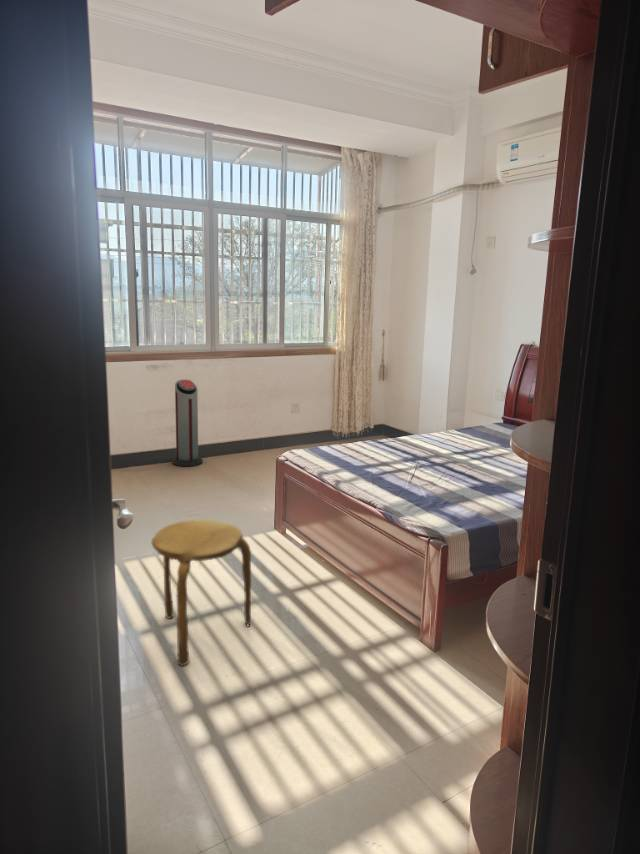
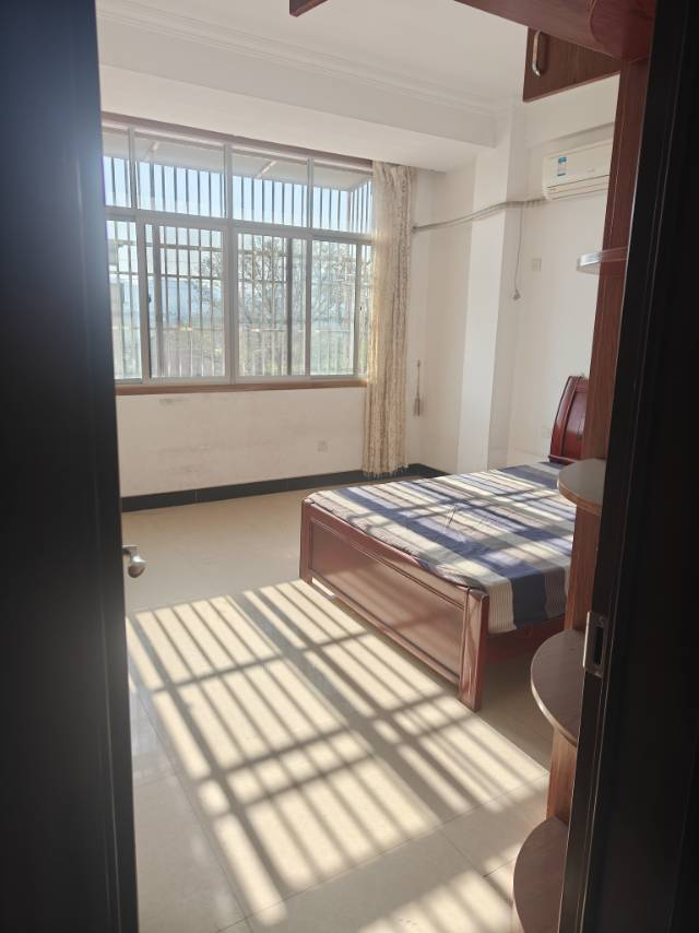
- stool [151,518,252,667]
- air purifier [171,378,204,467]
